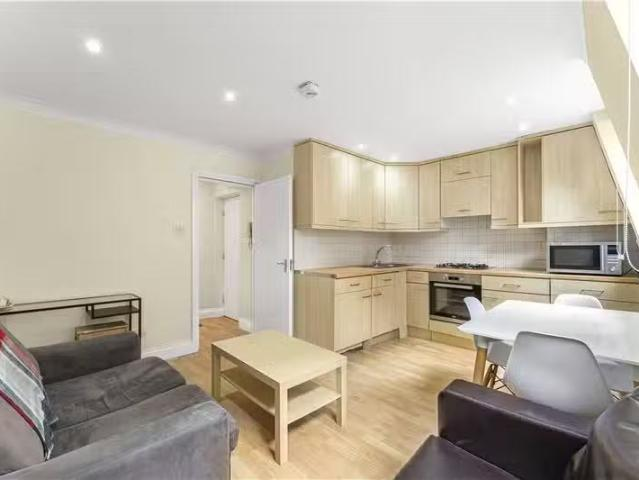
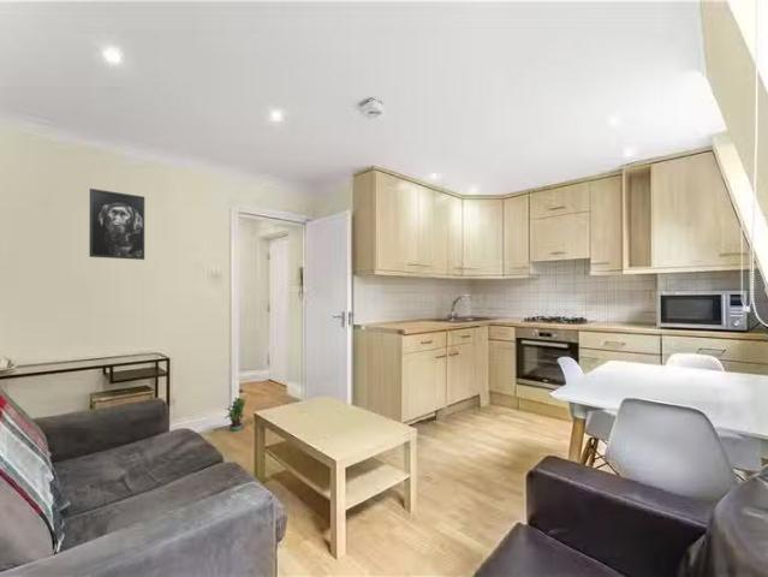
+ potted plant [224,394,248,432]
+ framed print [88,188,145,261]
